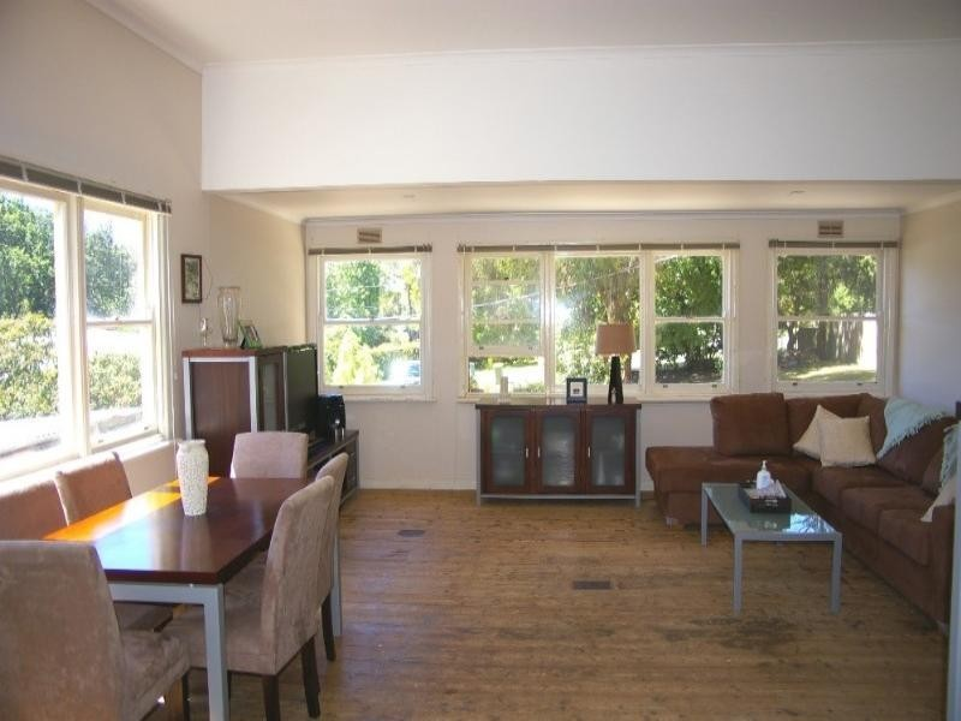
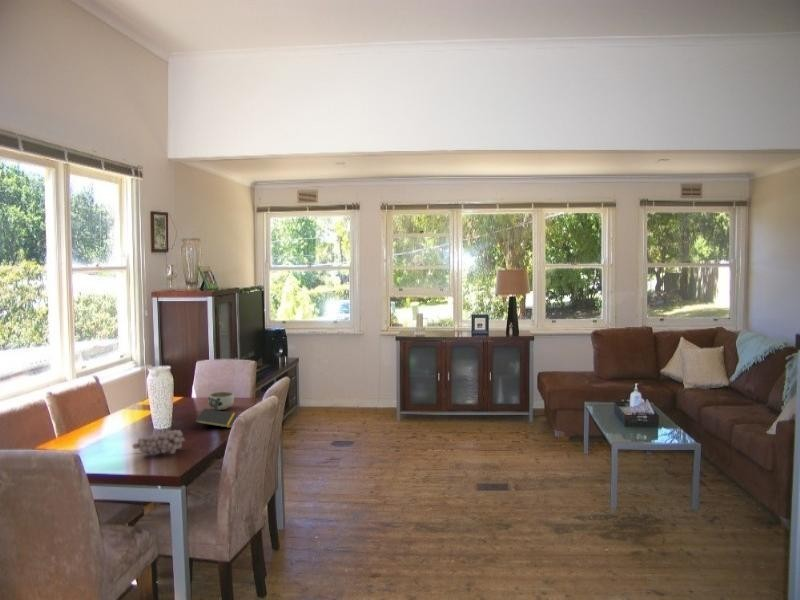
+ fruit [132,429,186,457]
+ notepad [194,408,238,431]
+ bowl [207,391,235,411]
